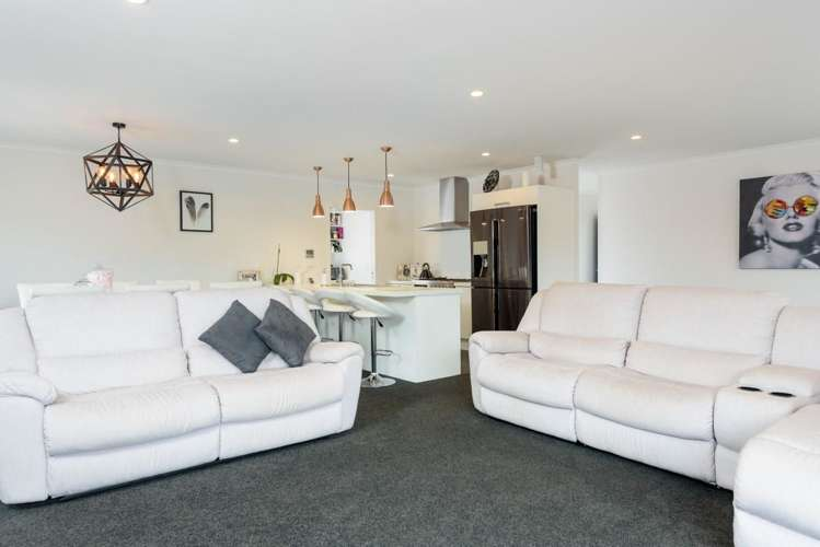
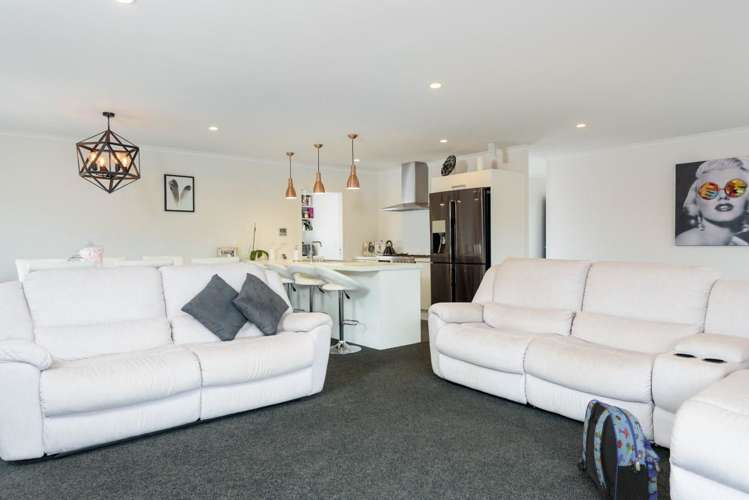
+ backpack [576,398,661,500]
